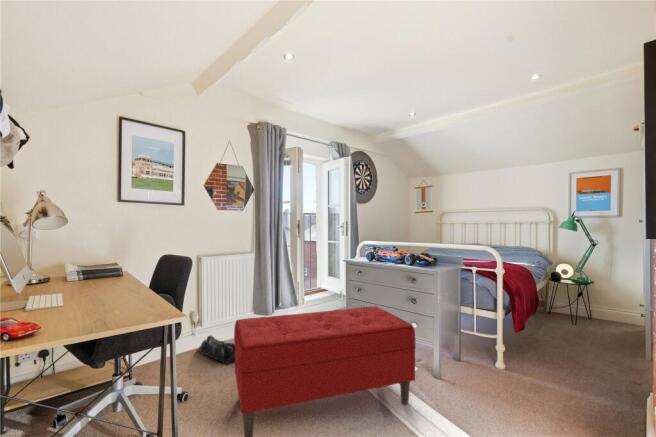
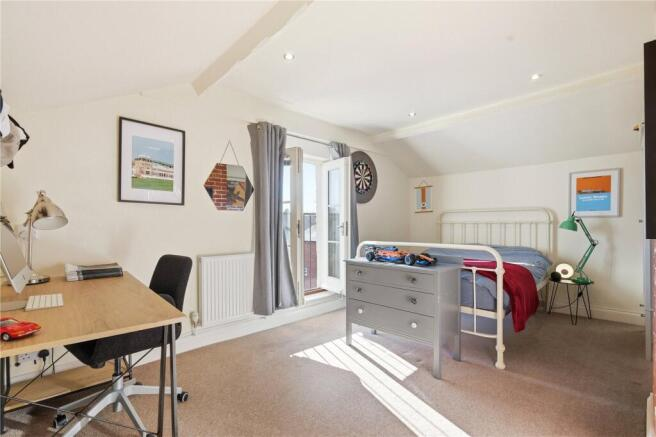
- bench [233,305,417,437]
- jacket [195,334,235,366]
